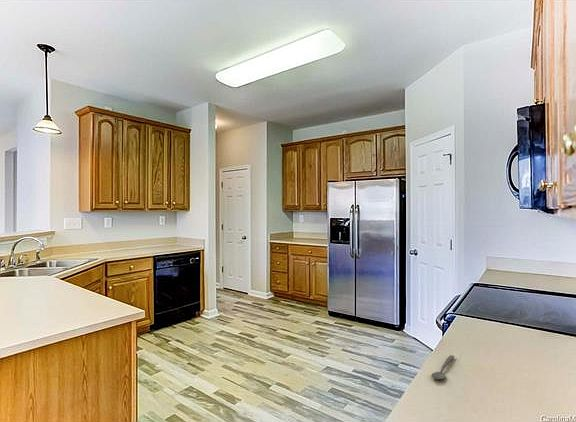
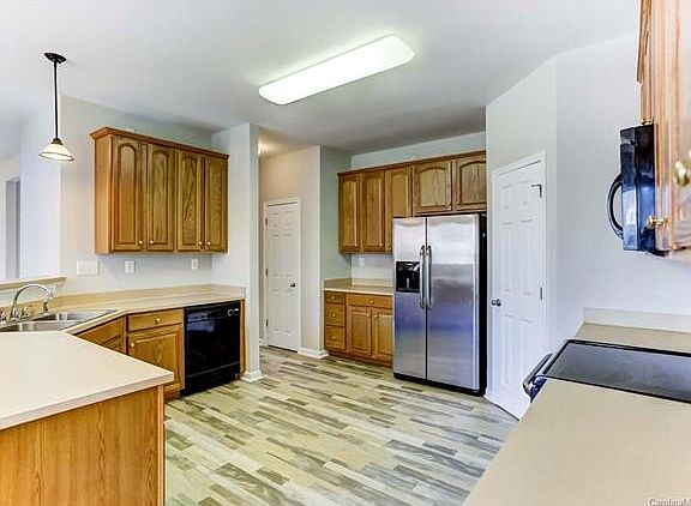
- spoon [430,354,455,380]
